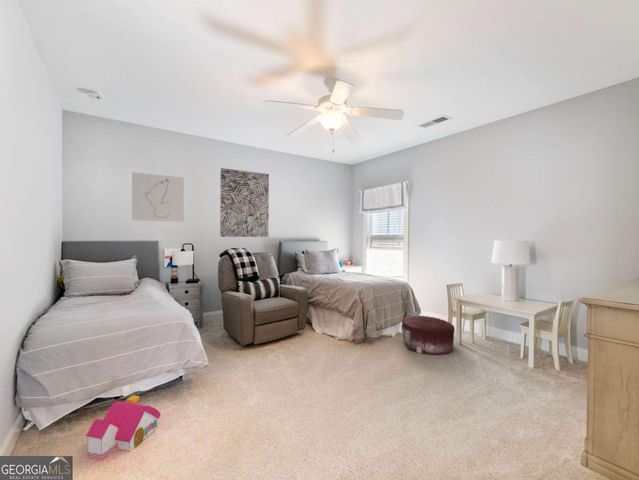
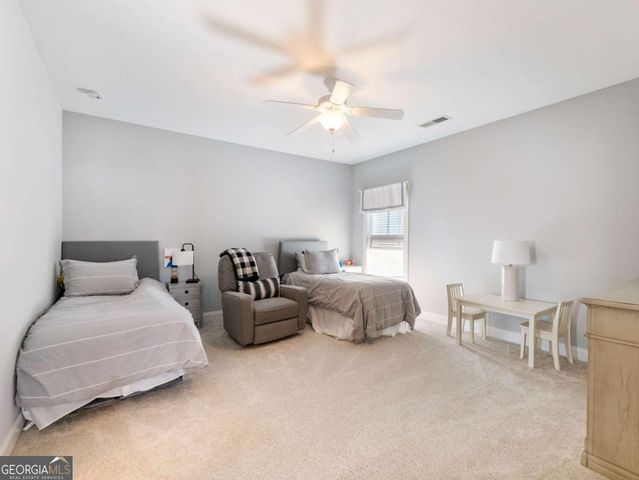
- toy house [85,394,161,463]
- wall art [131,171,185,223]
- wall art [219,167,270,238]
- pouf [400,314,456,356]
